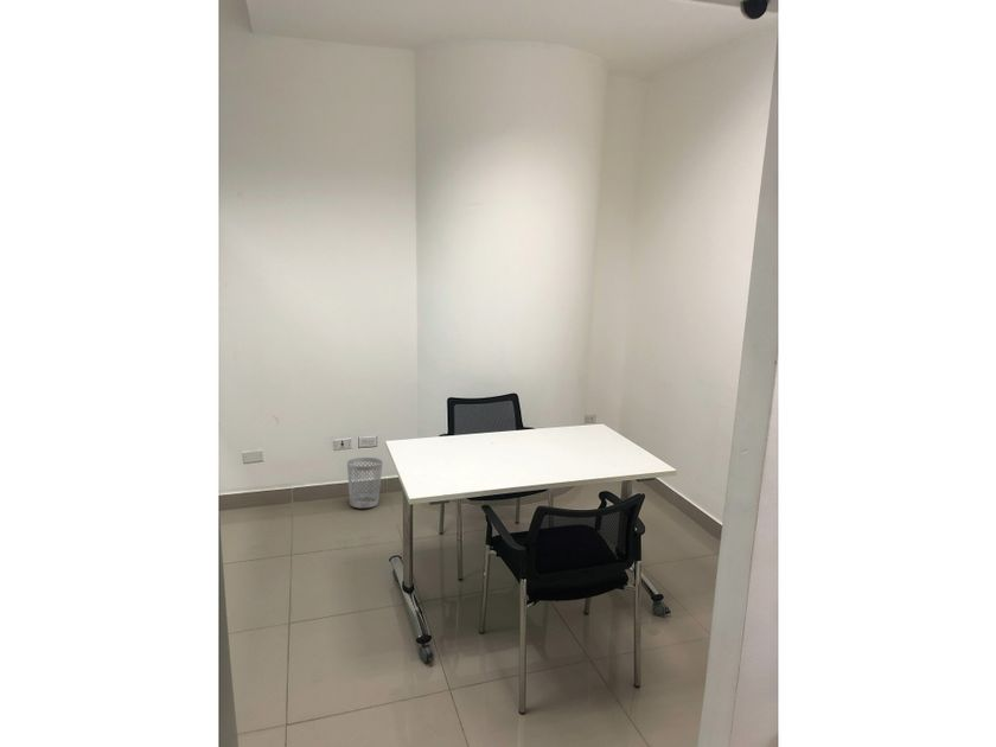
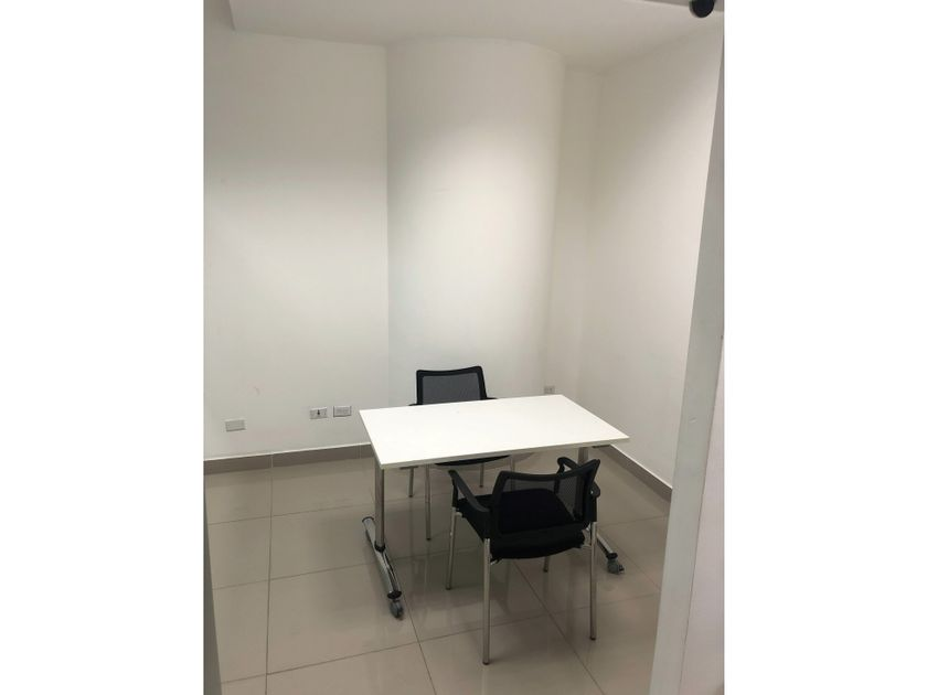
- wastebasket [346,456,384,509]
